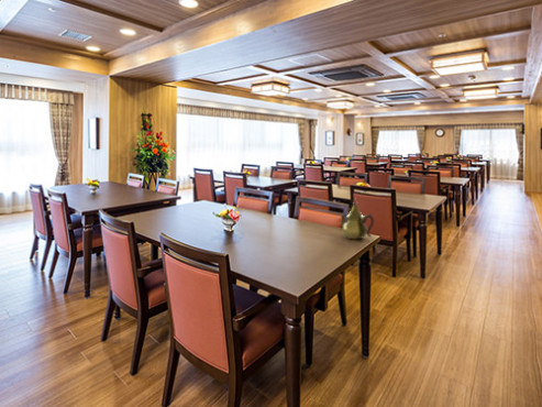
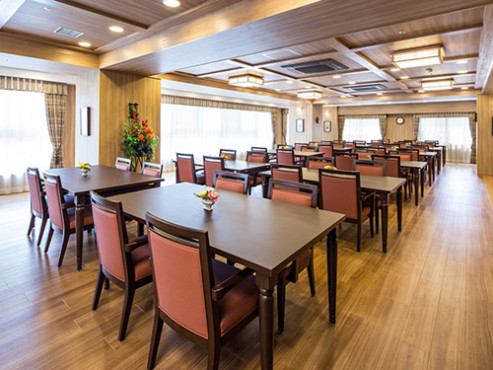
- teapot [339,197,375,240]
